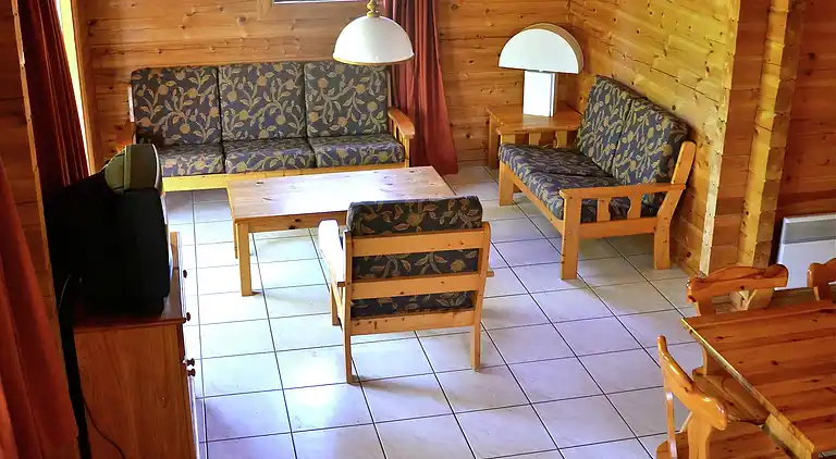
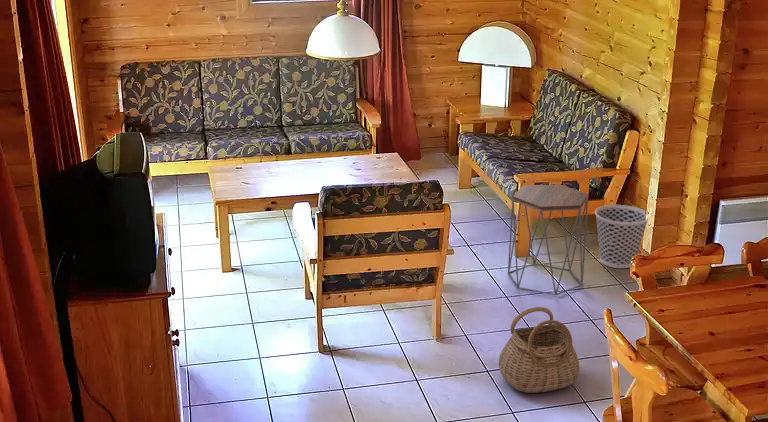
+ side table [507,183,589,296]
+ basket [498,306,580,394]
+ wastebasket [594,204,649,269]
